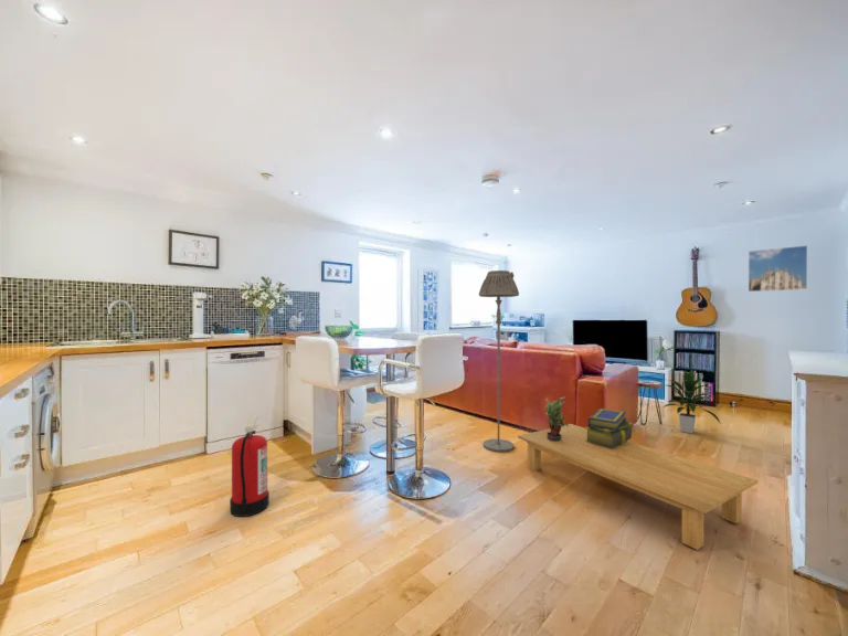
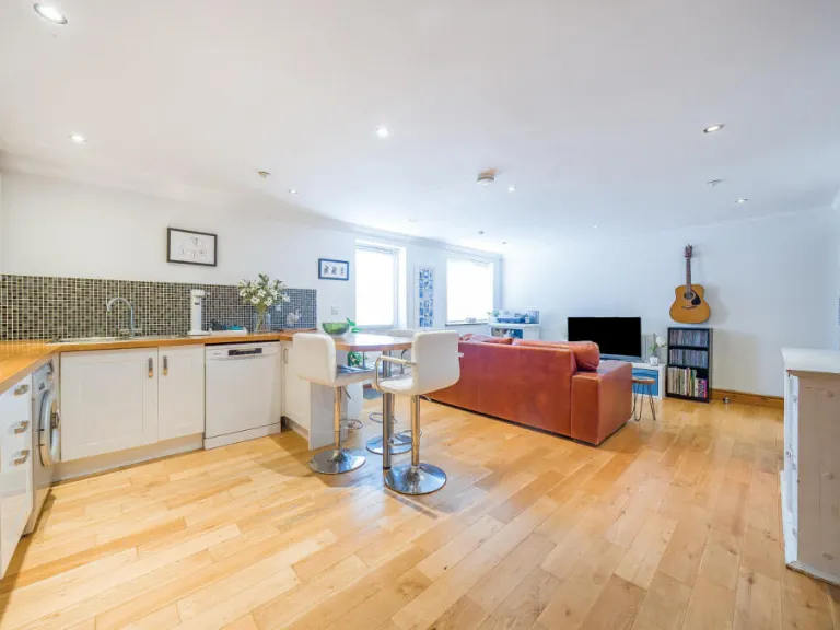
- floor lamp [478,269,520,453]
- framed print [748,244,808,293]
- coffee table [517,423,759,551]
- stack of books [584,407,634,449]
- indoor plant [662,369,722,434]
- fire extinguisher [230,414,271,518]
- potted plant [543,395,569,442]
